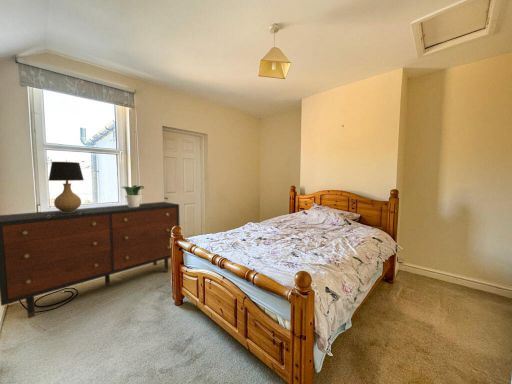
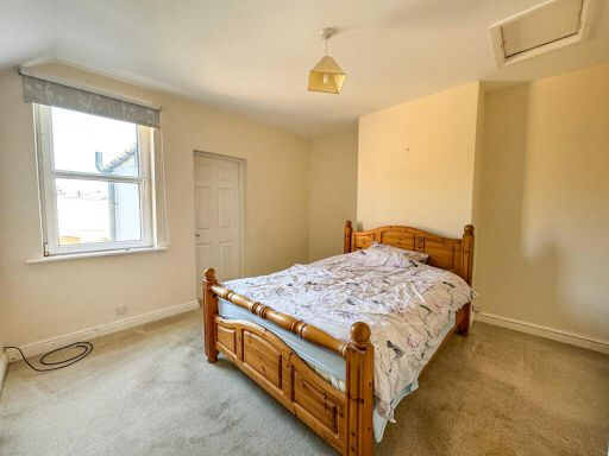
- table lamp [47,161,85,217]
- potted plant [120,184,145,207]
- dresser [0,201,181,319]
